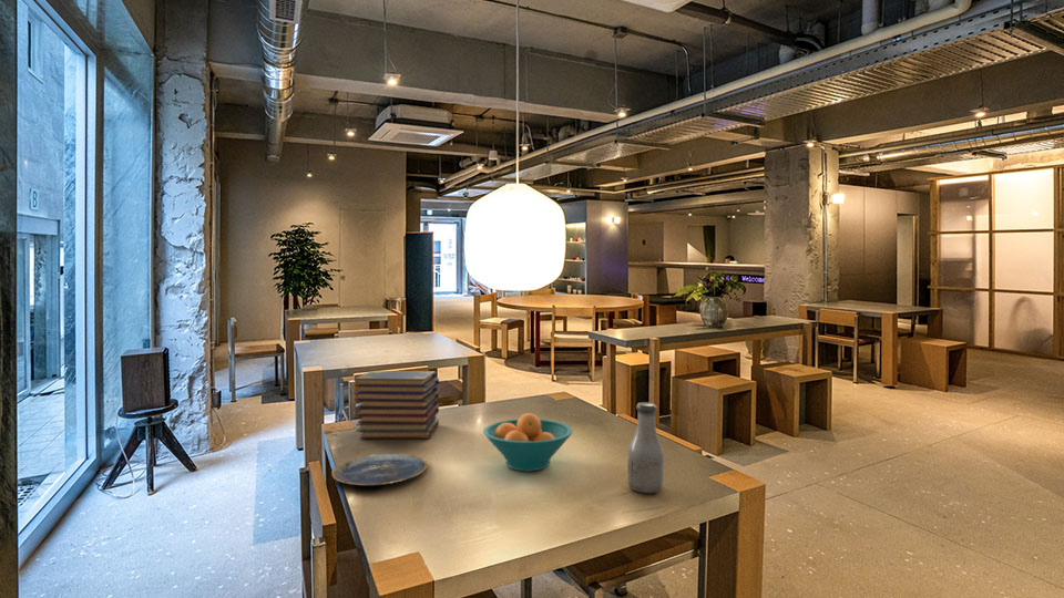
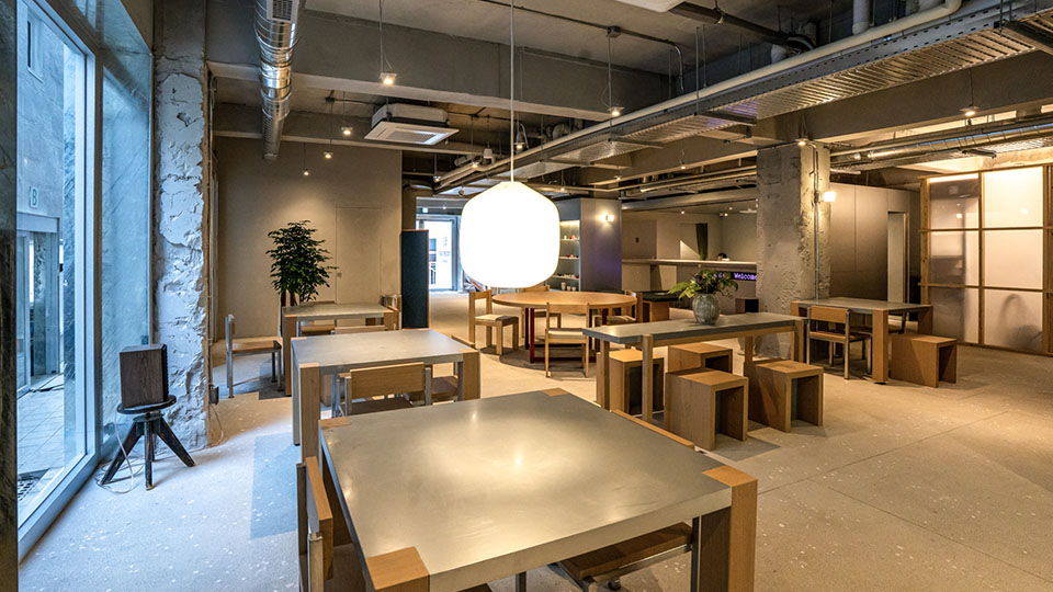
- book stack [354,370,440,440]
- fruit bowl [482,412,574,472]
- plate [330,453,429,487]
- bottle [626,401,665,494]
